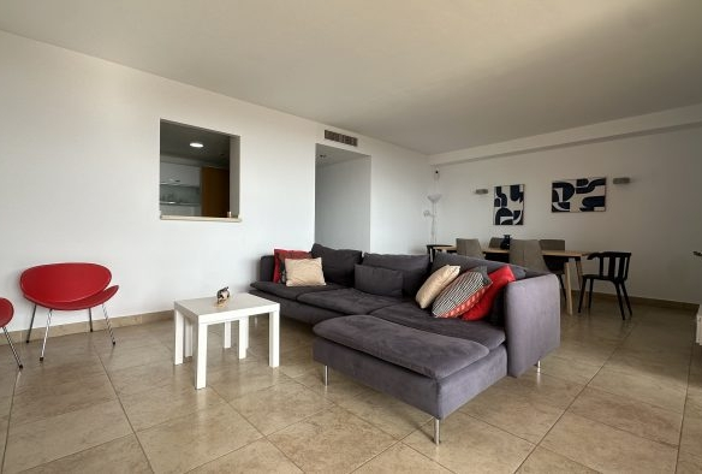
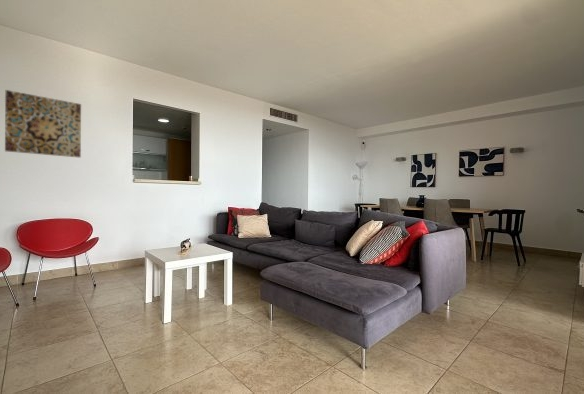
+ wall art [4,89,82,159]
